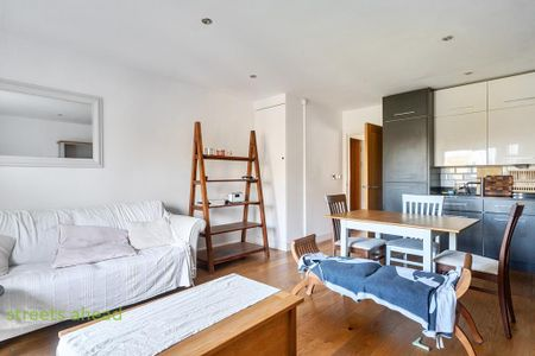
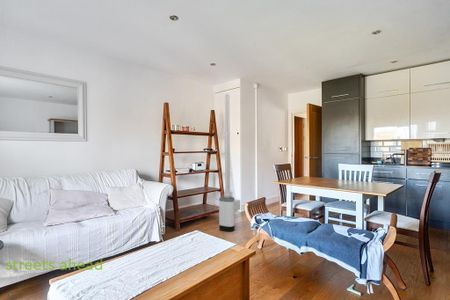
+ antenna [218,93,241,233]
